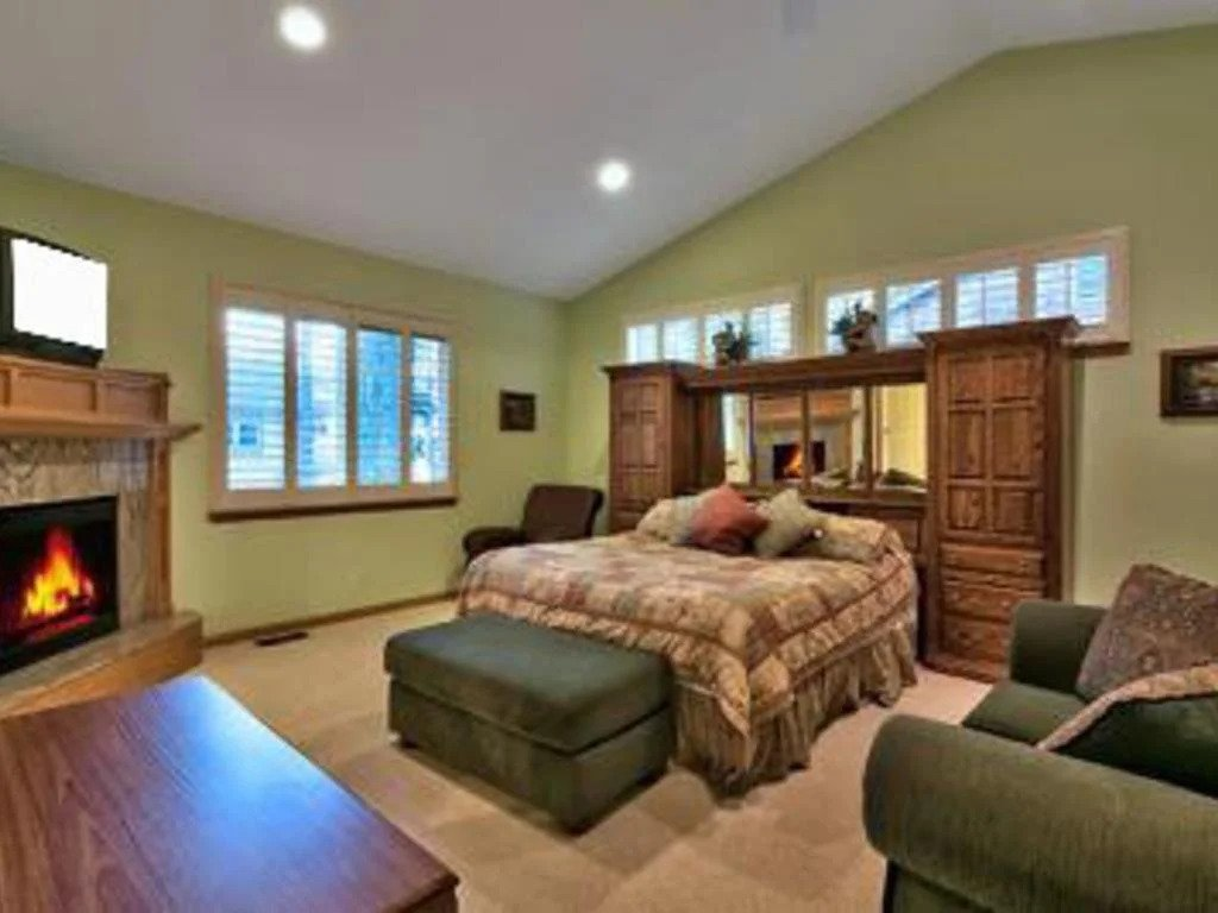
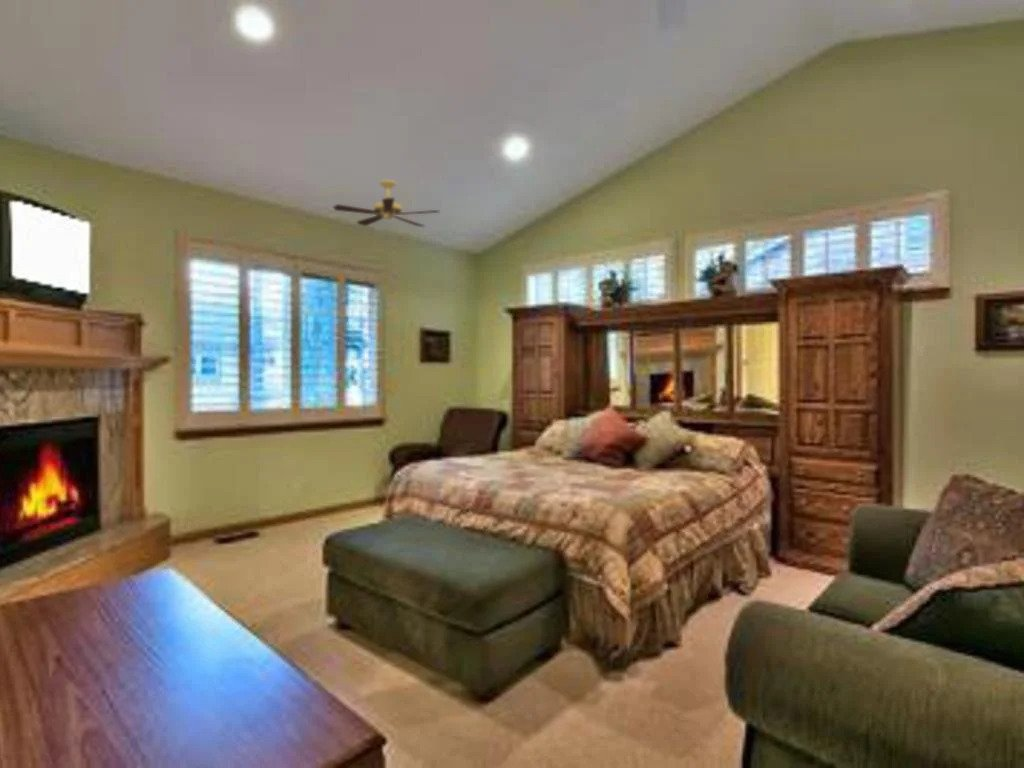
+ ceiling fan [332,179,441,228]
